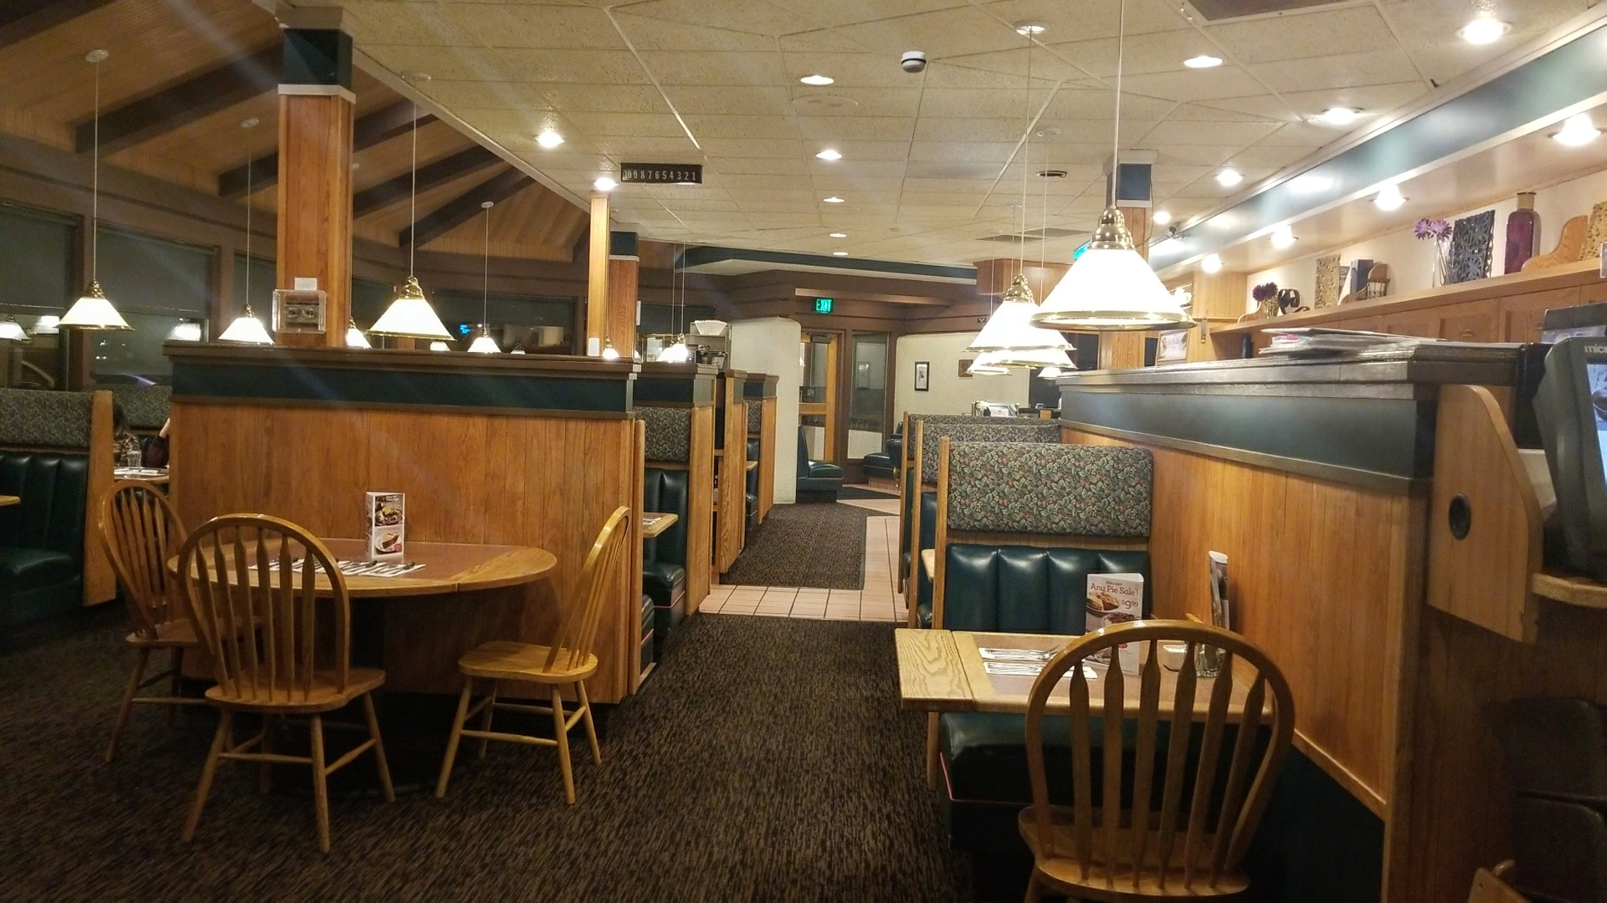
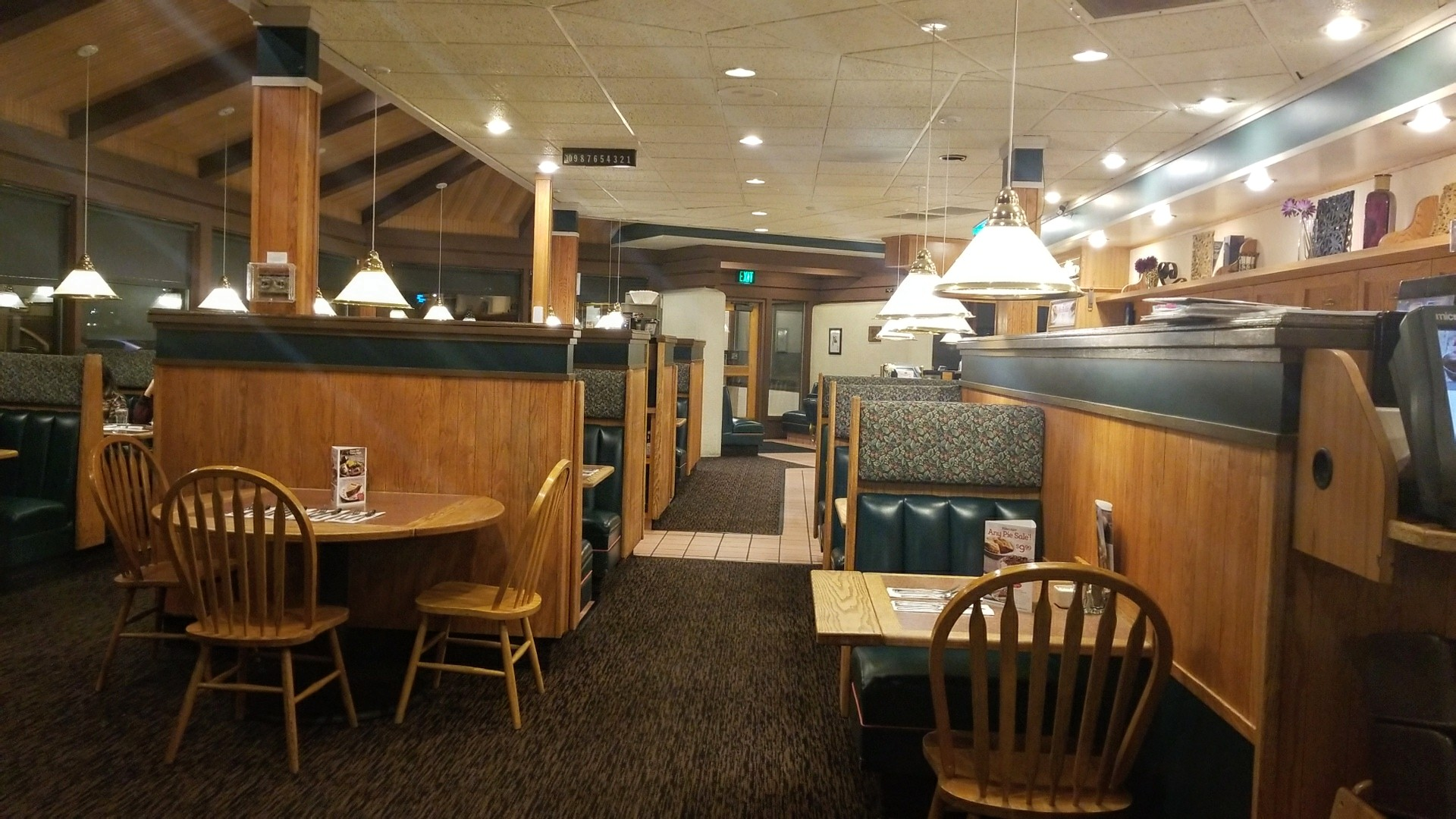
- smoke detector [901,50,927,74]
